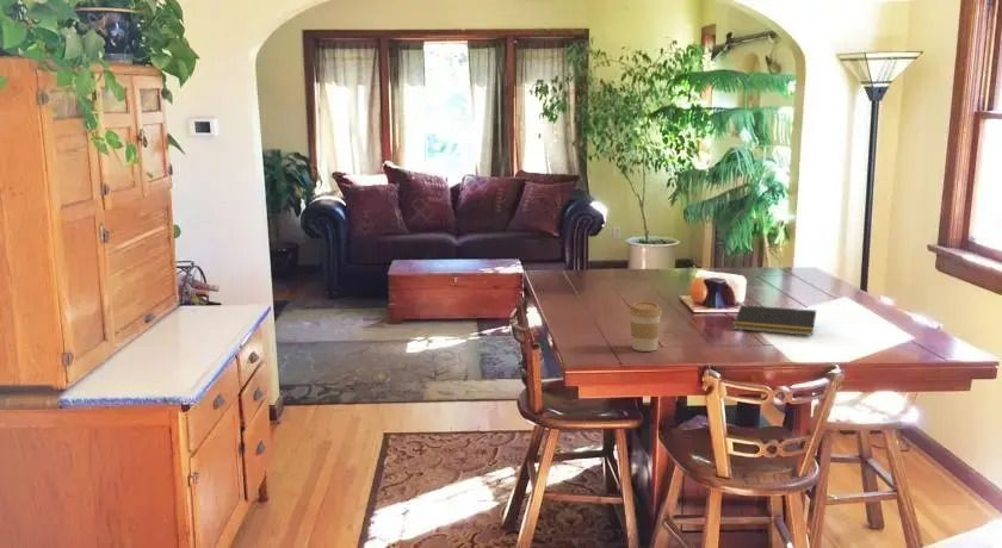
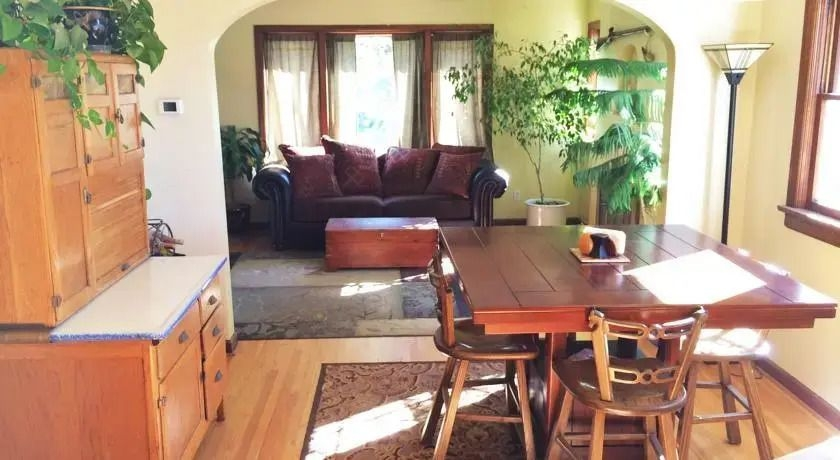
- notepad [732,304,817,337]
- coffee cup [627,300,663,353]
